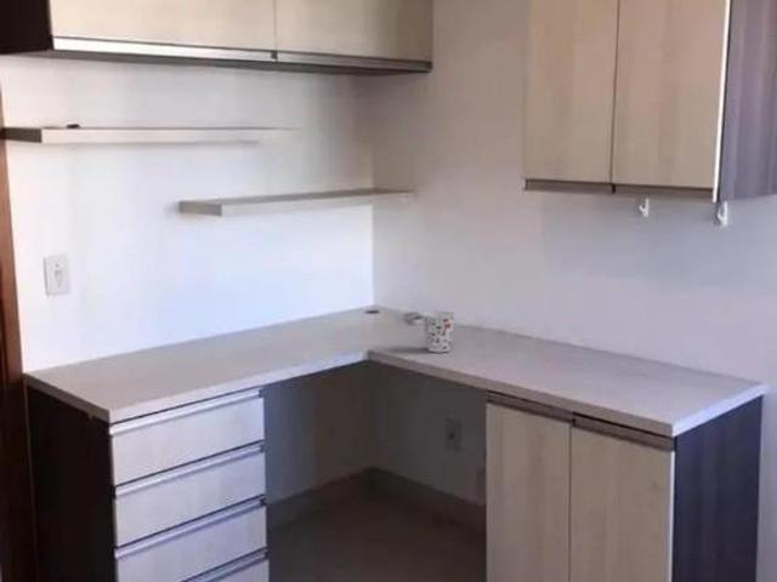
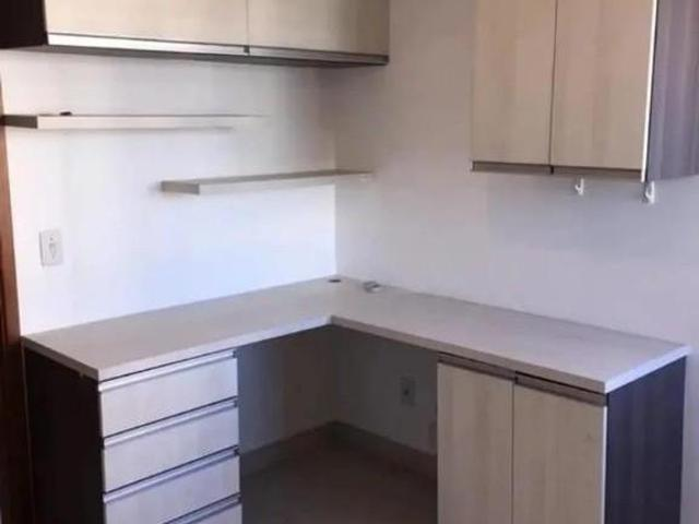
- cup [421,310,456,353]
